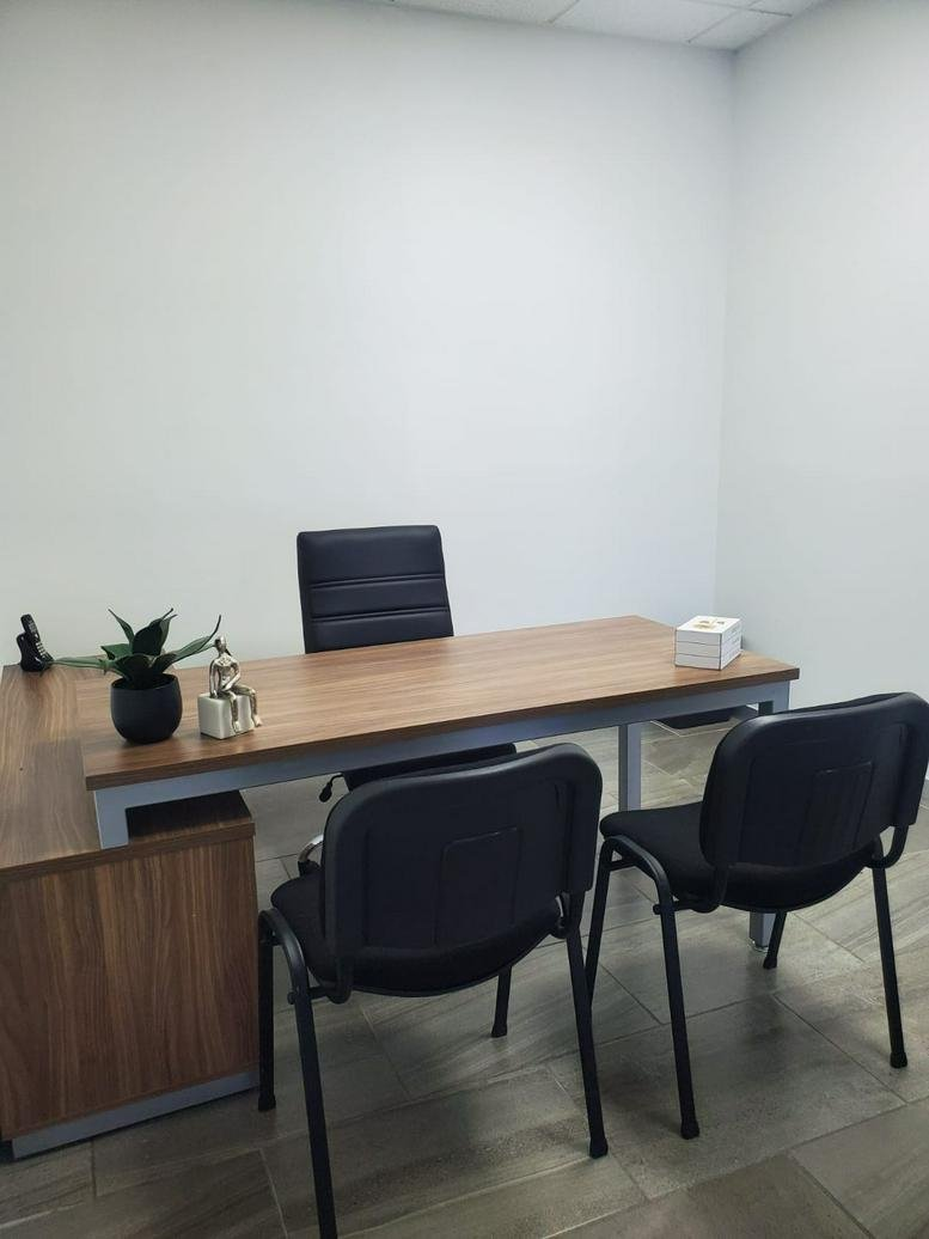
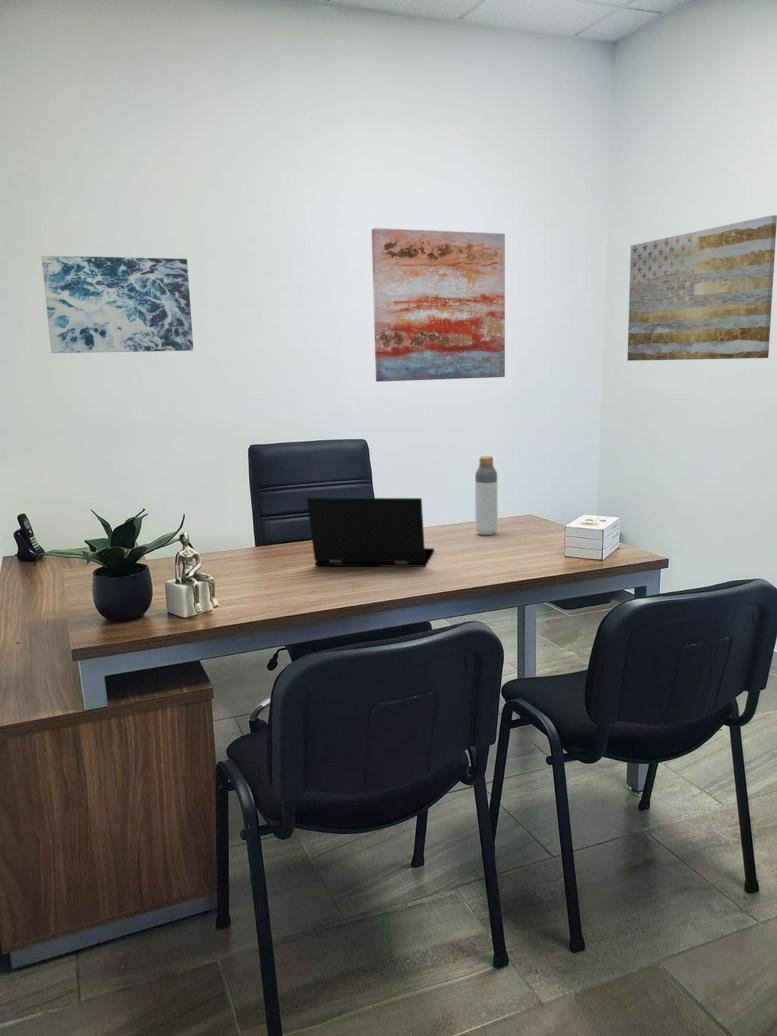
+ wall art [41,255,194,354]
+ wall art [371,227,506,383]
+ laptop [306,497,435,568]
+ bottle [474,455,498,536]
+ wall art [626,214,777,362]
